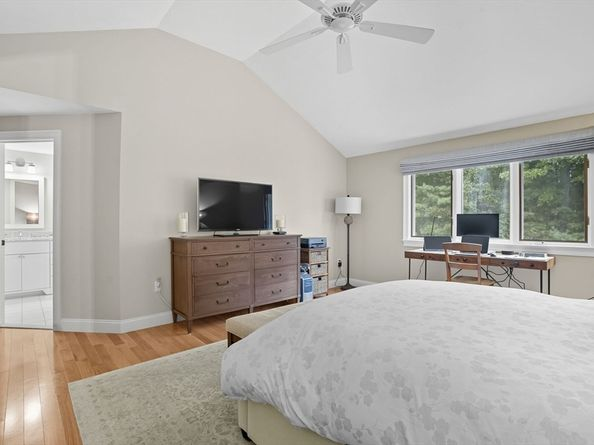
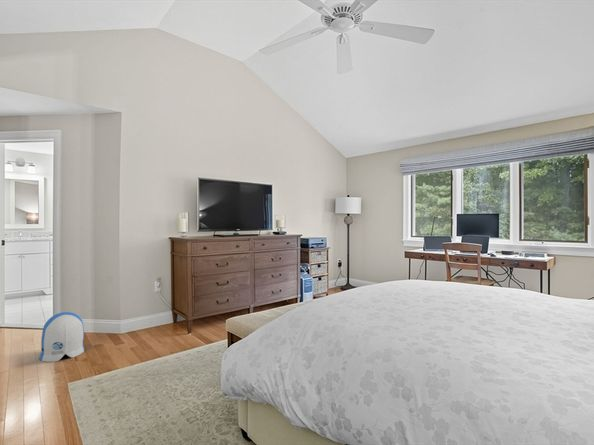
+ sun visor [38,311,86,363]
